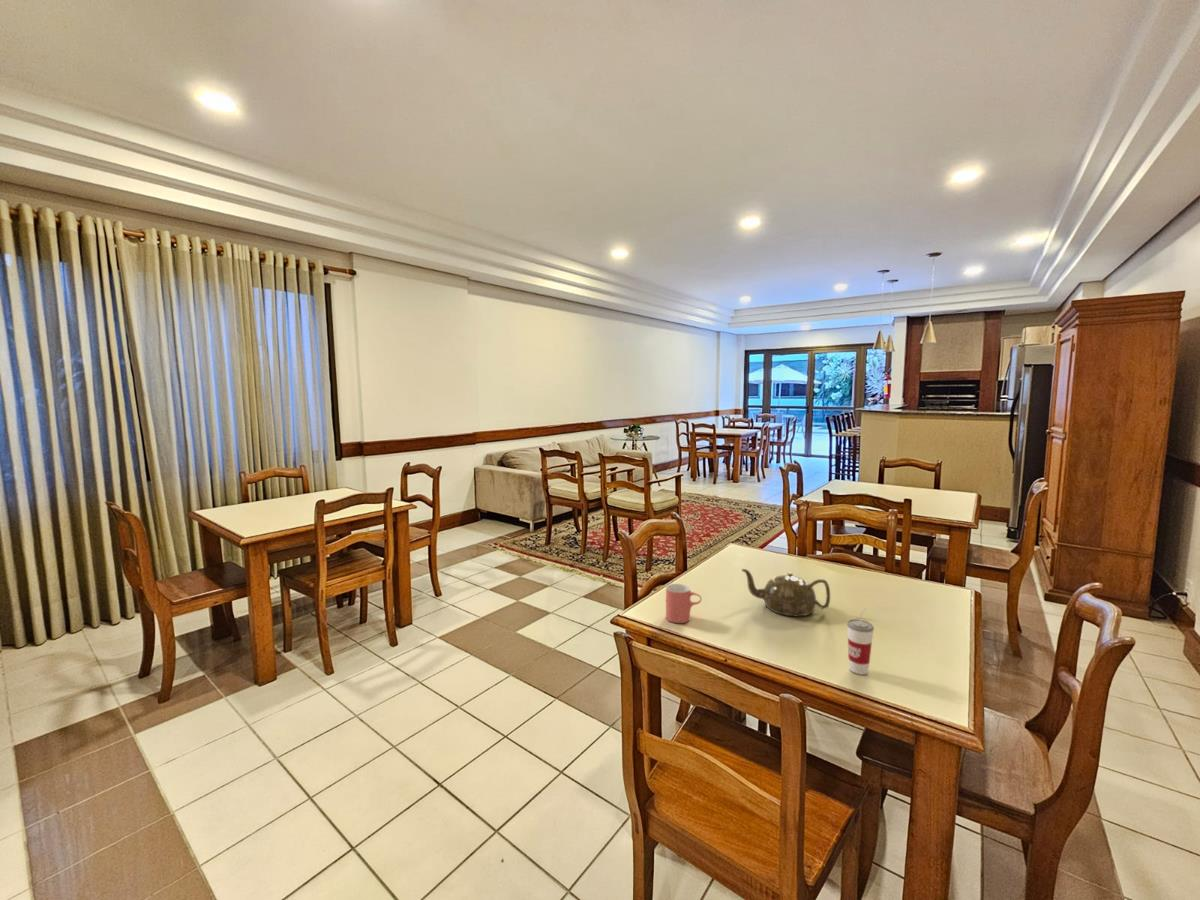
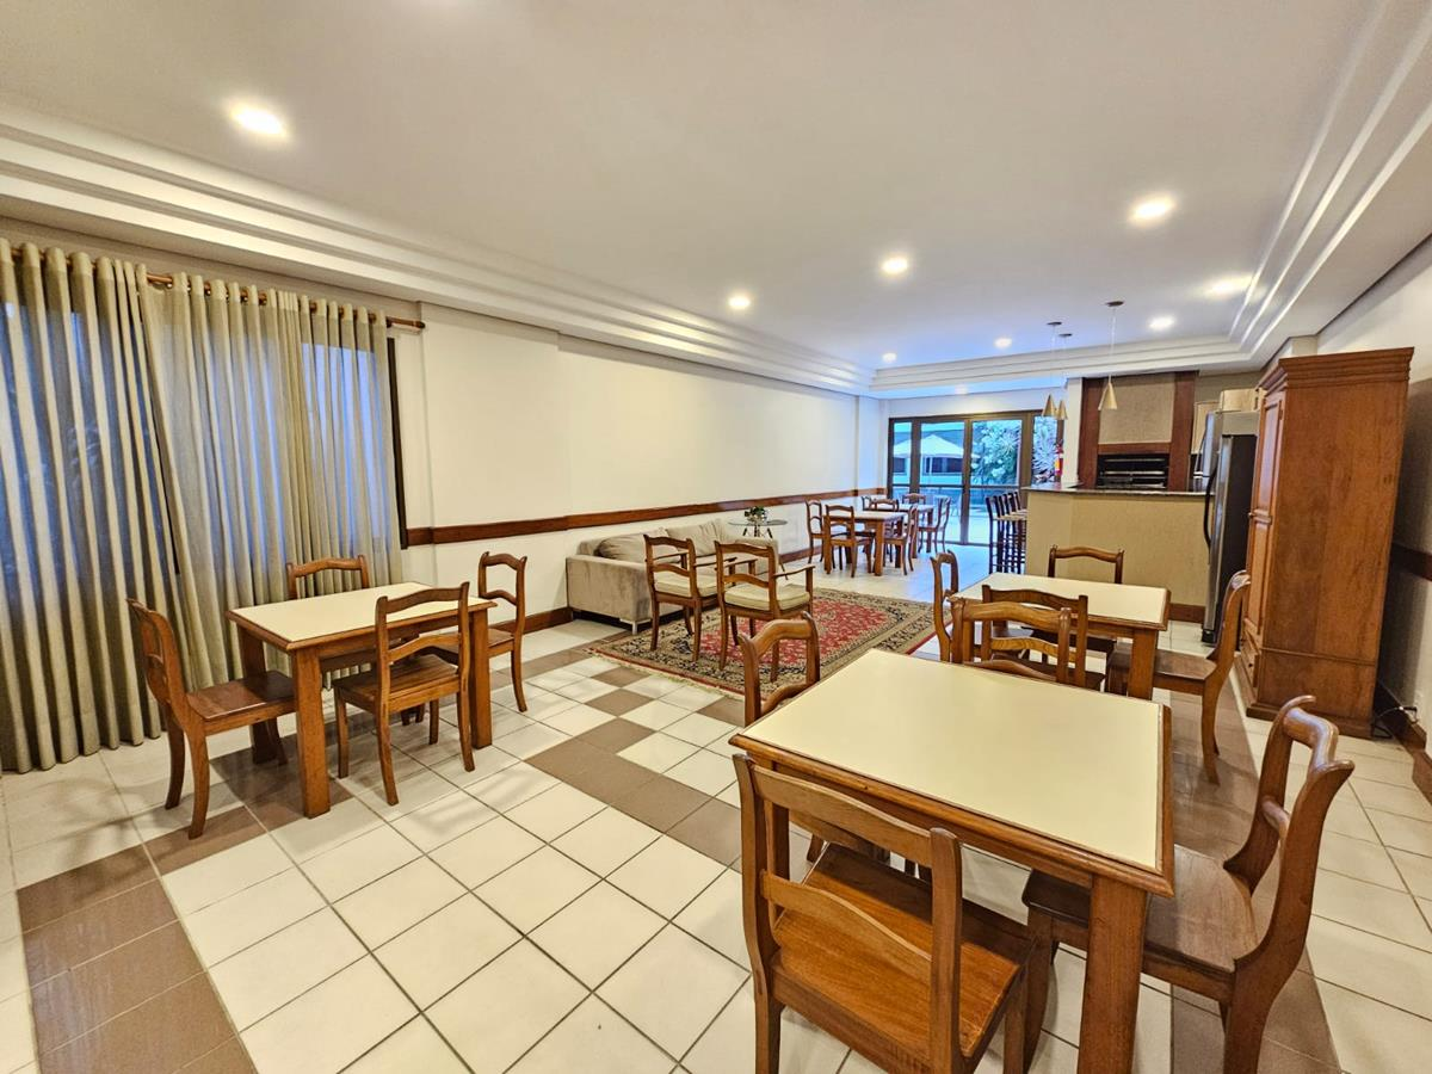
- teapot [741,568,831,617]
- cup [846,607,875,675]
- cup [665,583,703,624]
